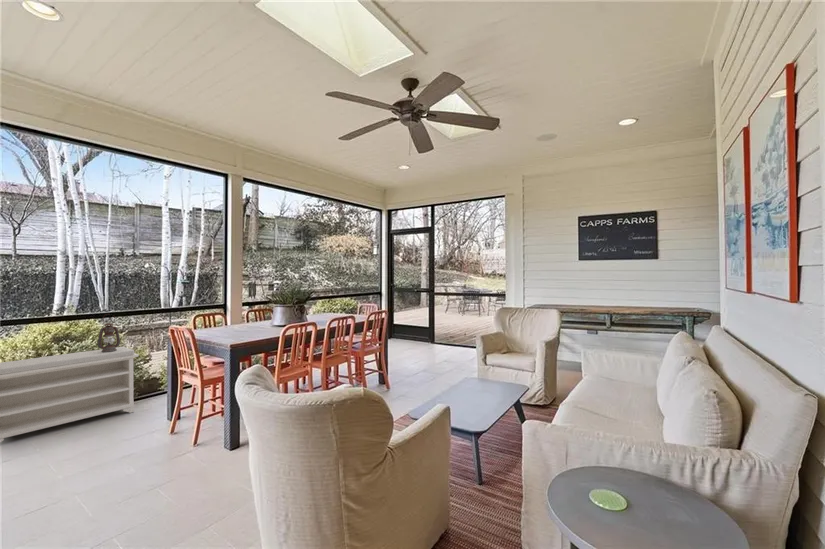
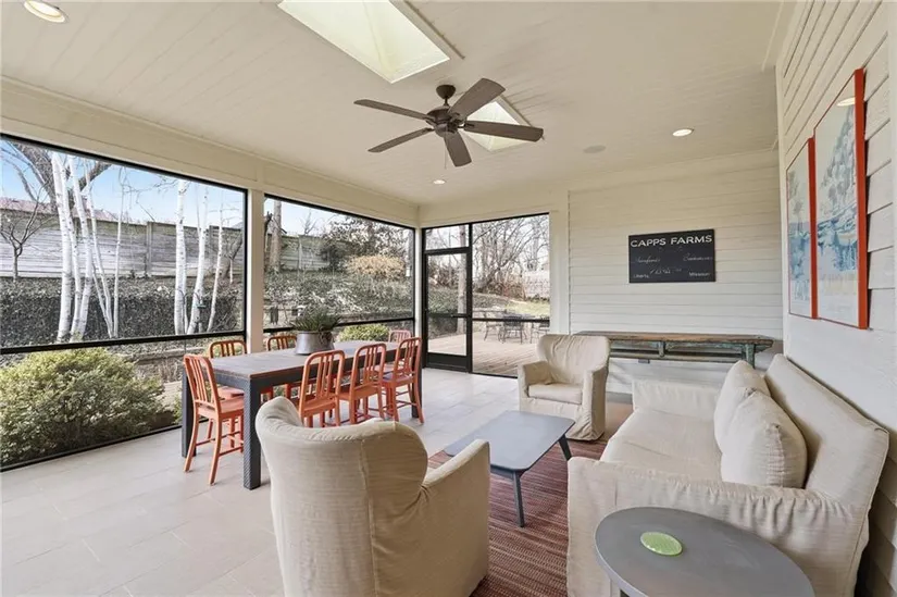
- lantern [97,313,121,352]
- bench [0,346,140,443]
